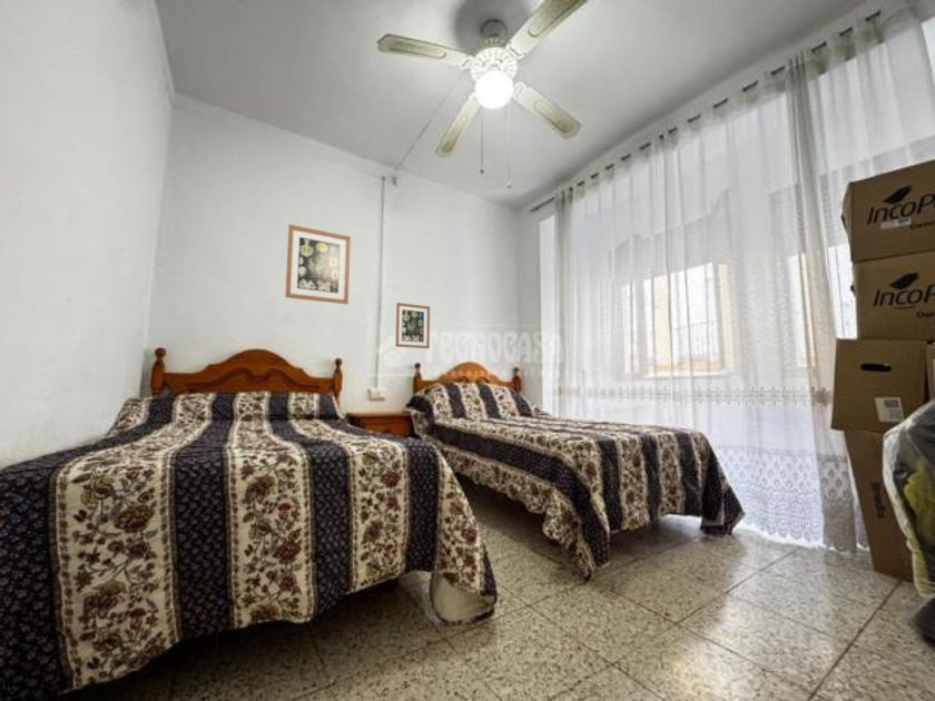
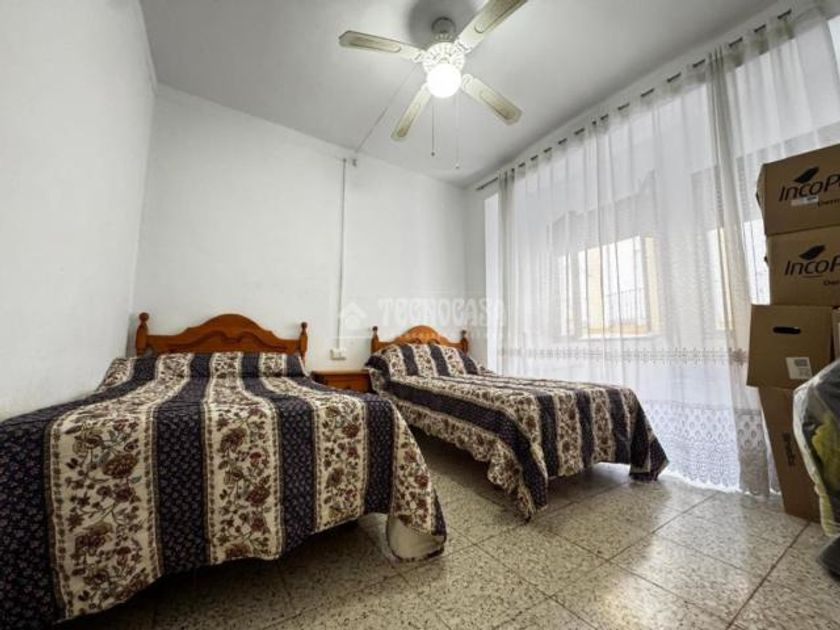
- wall art [284,224,352,305]
- wall art [394,302,431,349]
